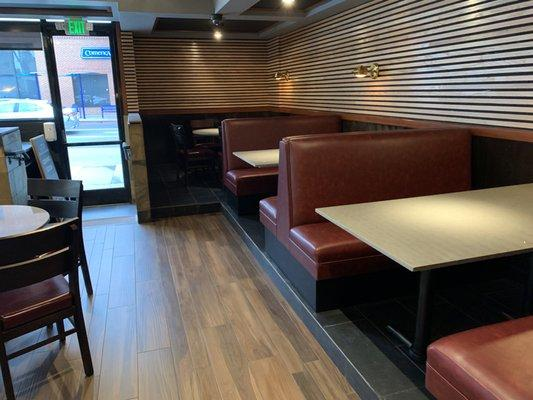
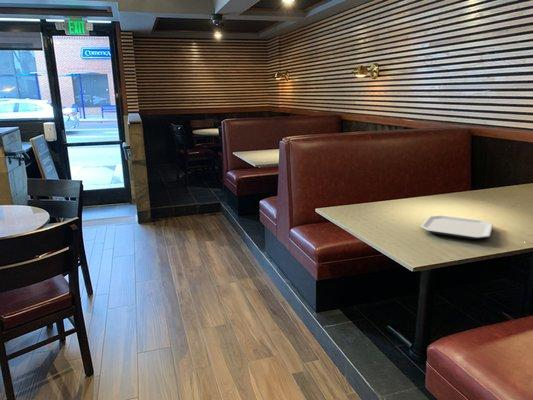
+ plate [420,215,494,240]
